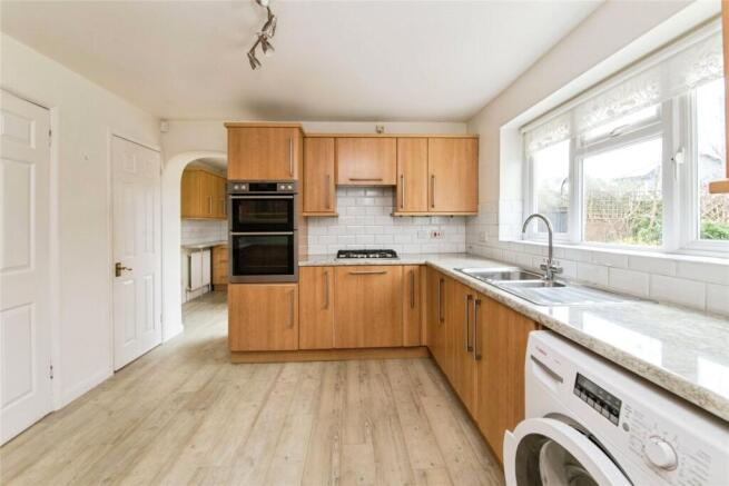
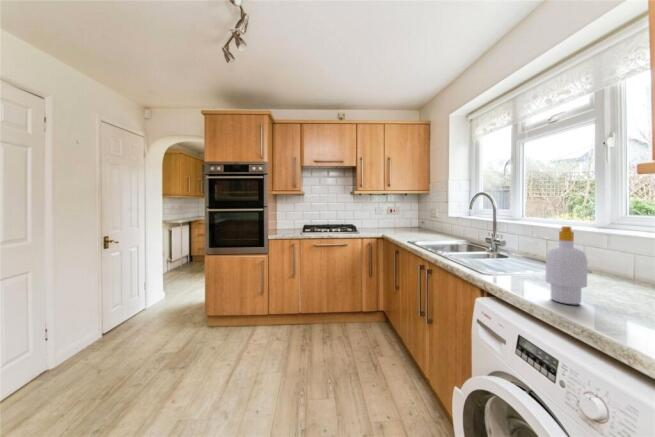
+ soap bottle [545,225,589,305]
